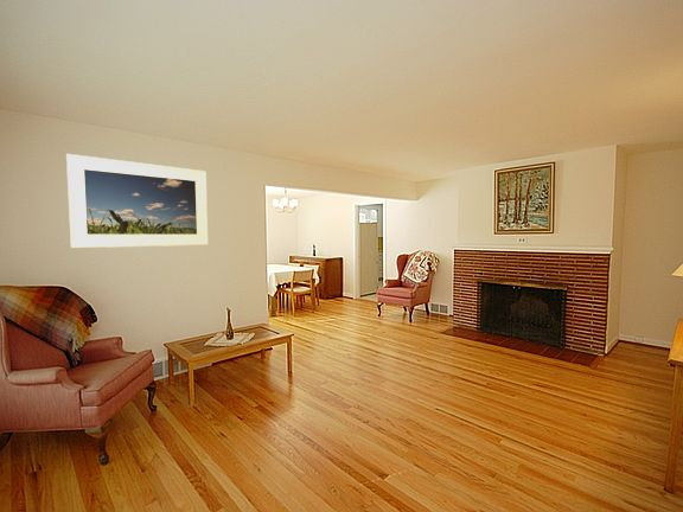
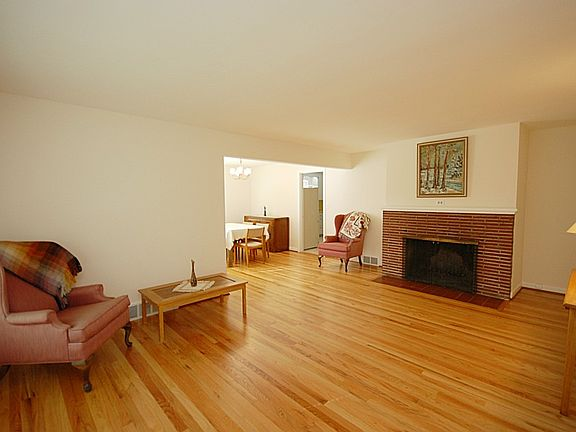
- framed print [65,153,209,249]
